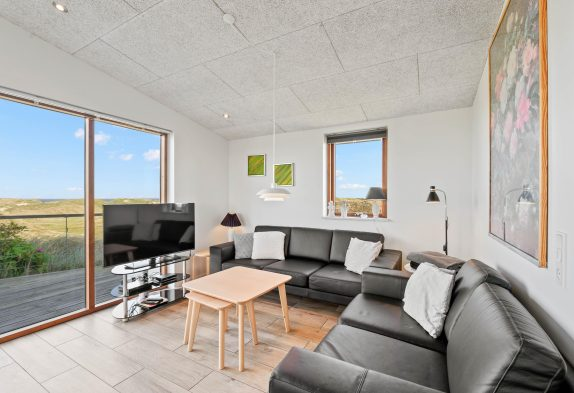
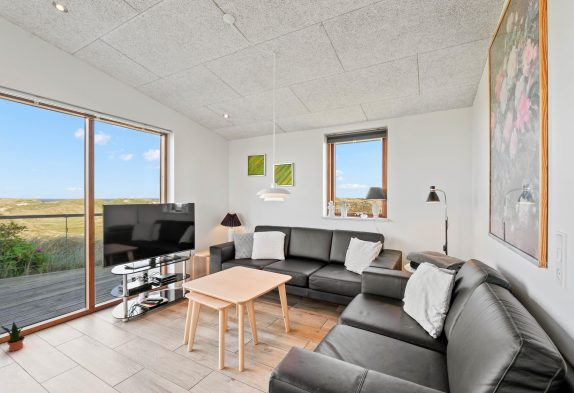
+ potted plant [0,320,26,352]
